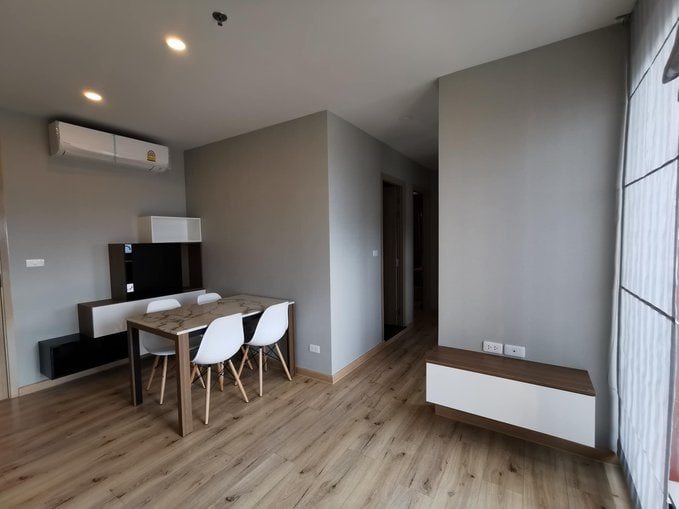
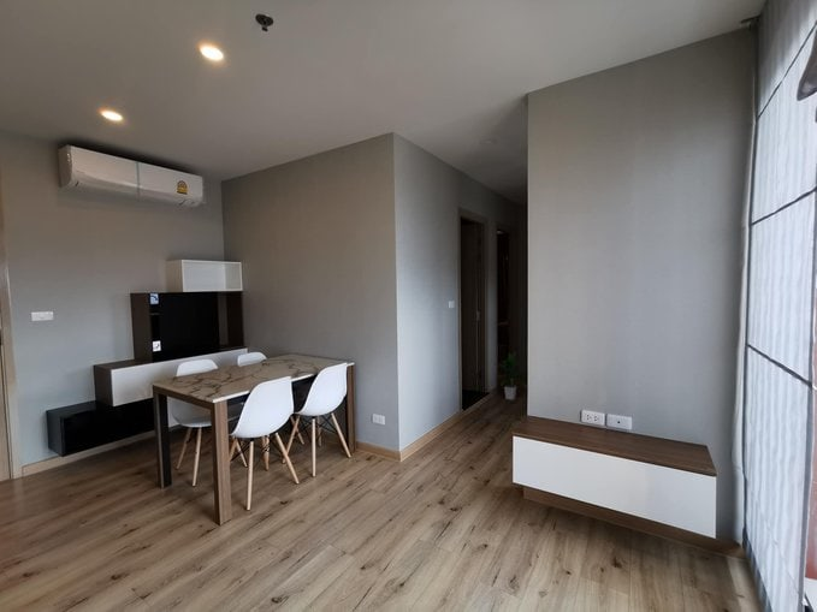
+ indoor plant [493,351,528,400]
